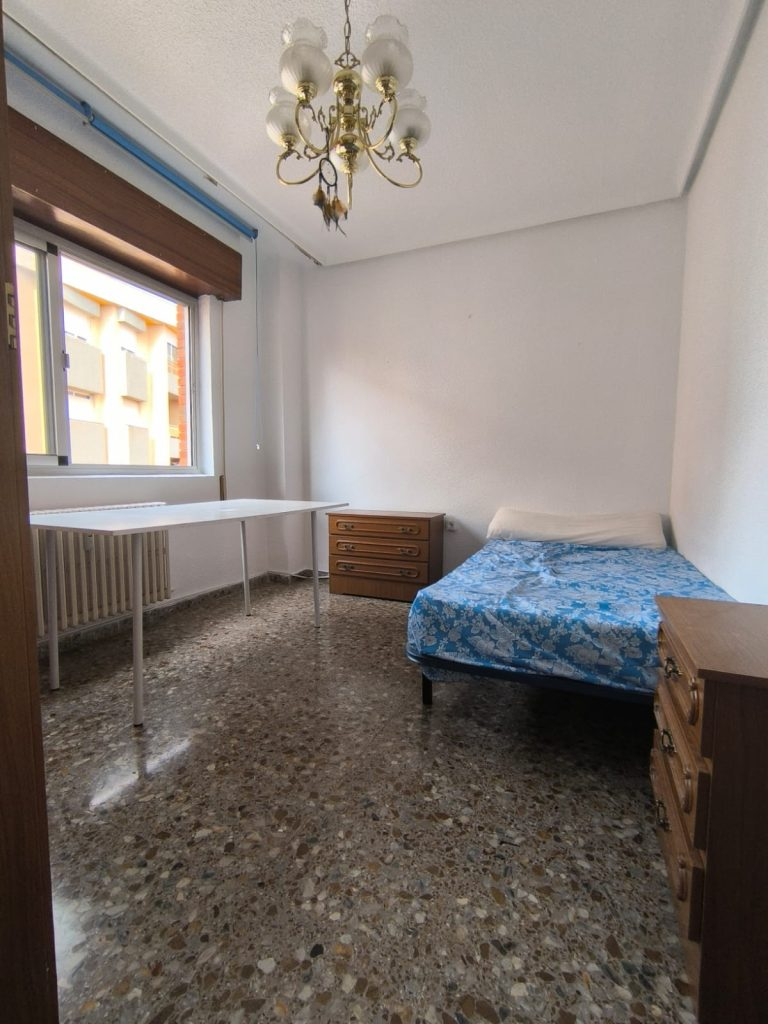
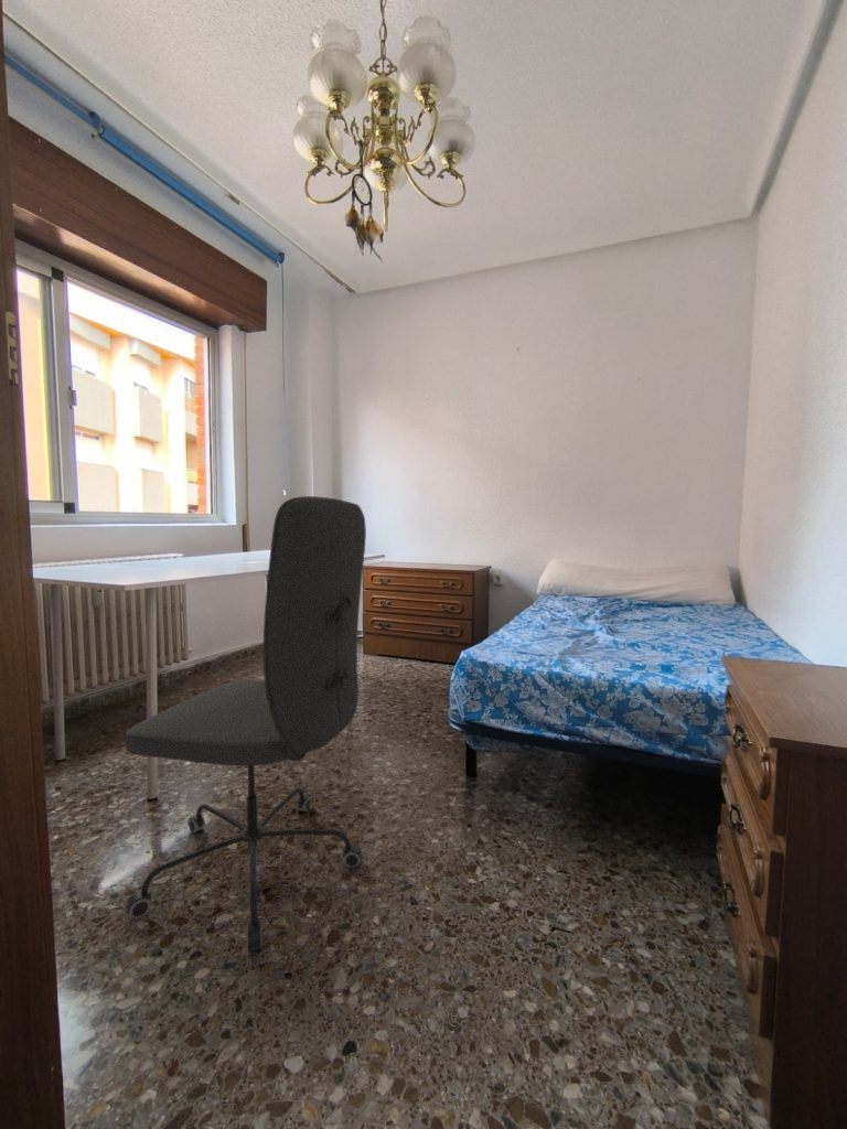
+ office chair [124,495,367,953]
